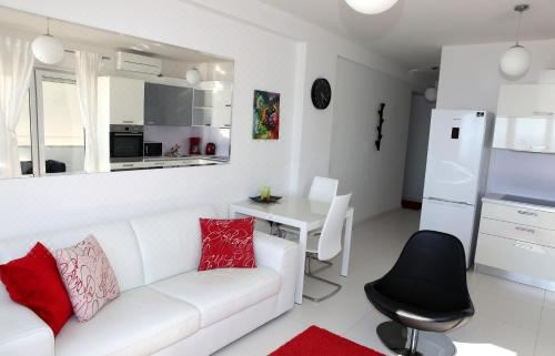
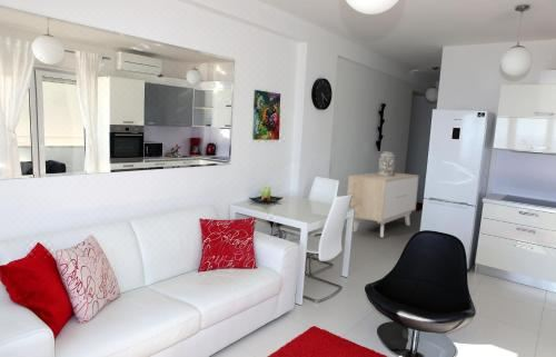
+ decorative urn [377,151,397,177]
+ sideboard [346,171,420,238]
